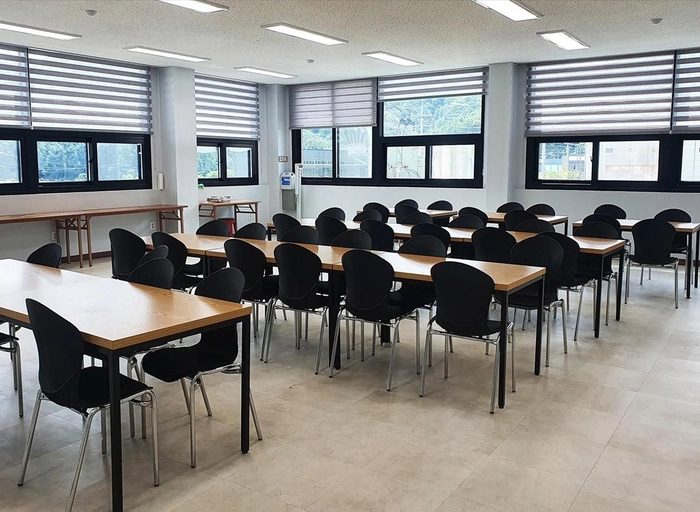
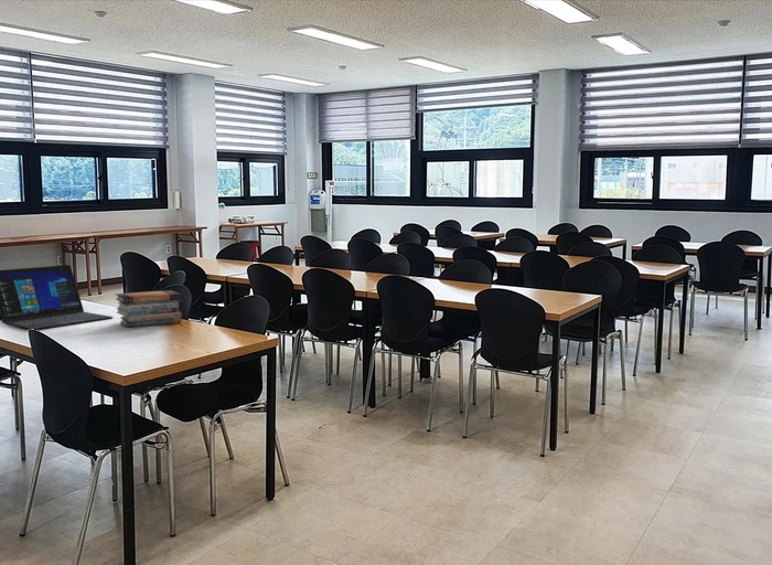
+ book stack [115,289,182,328]
+ laptop [0,264,114,331]
